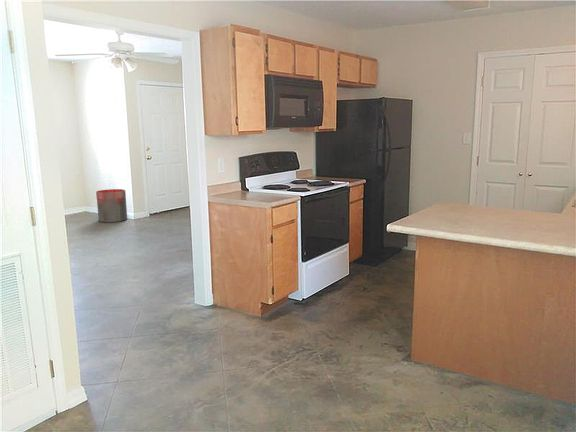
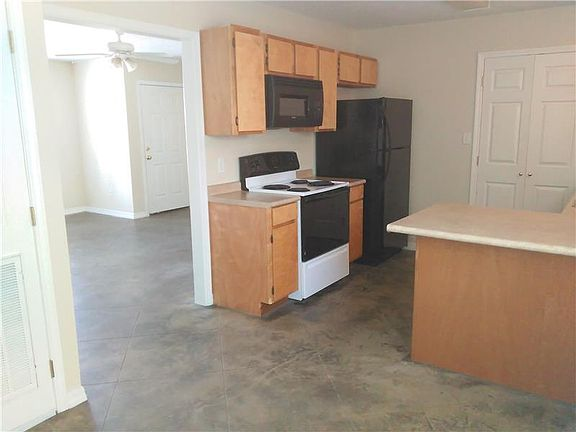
- trash can [95,188,128,224]
